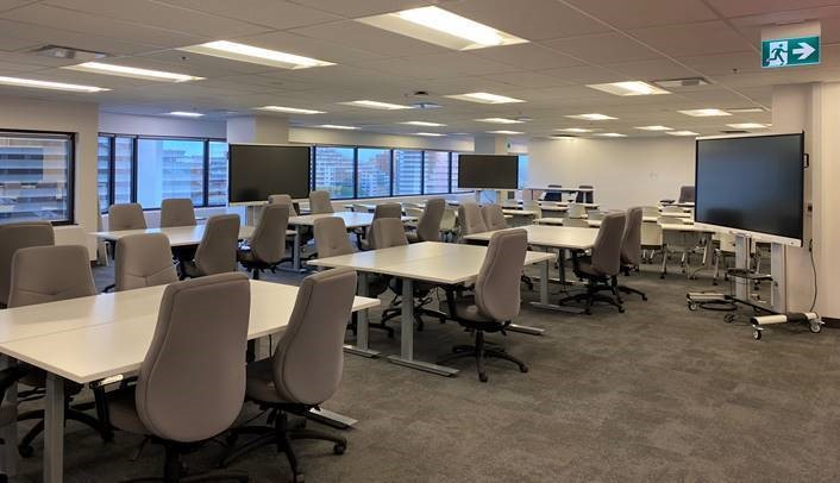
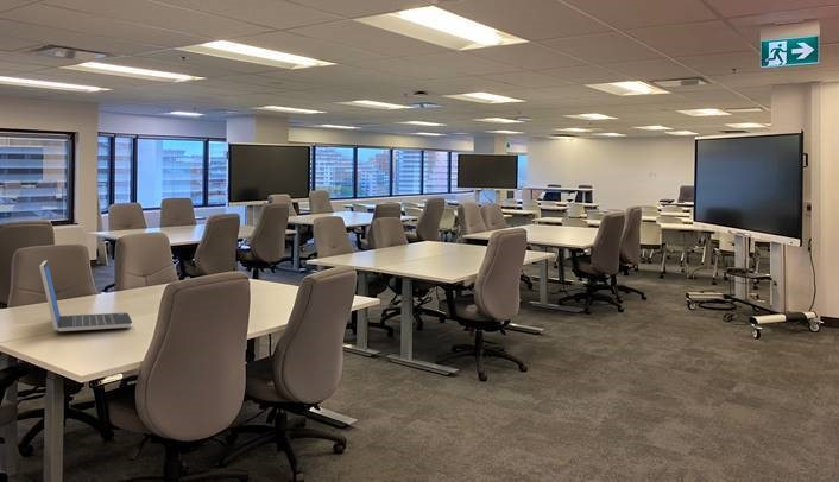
+ laptop [38,259,133,332]
